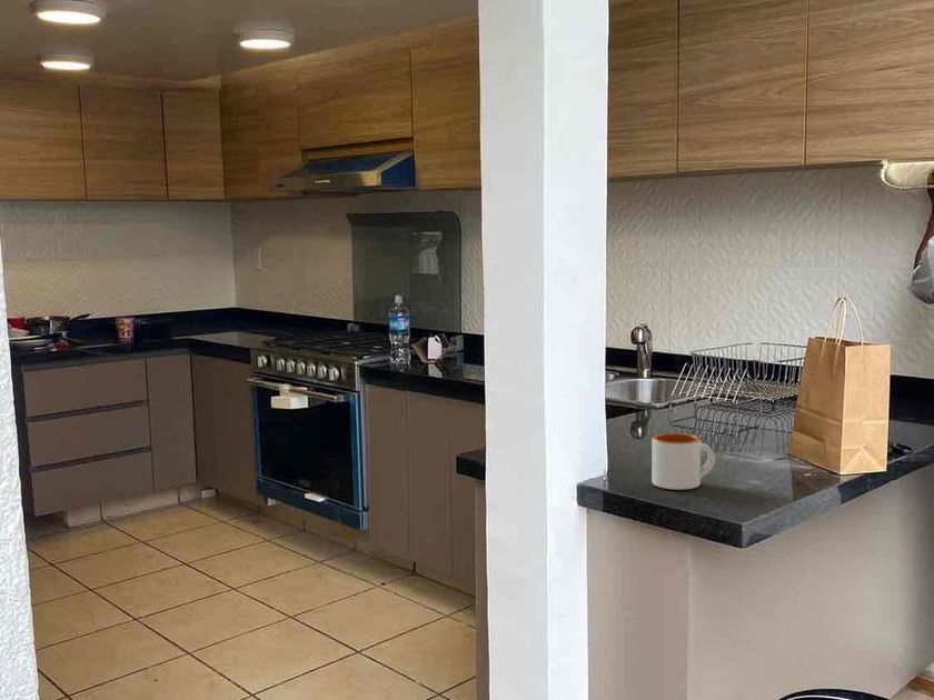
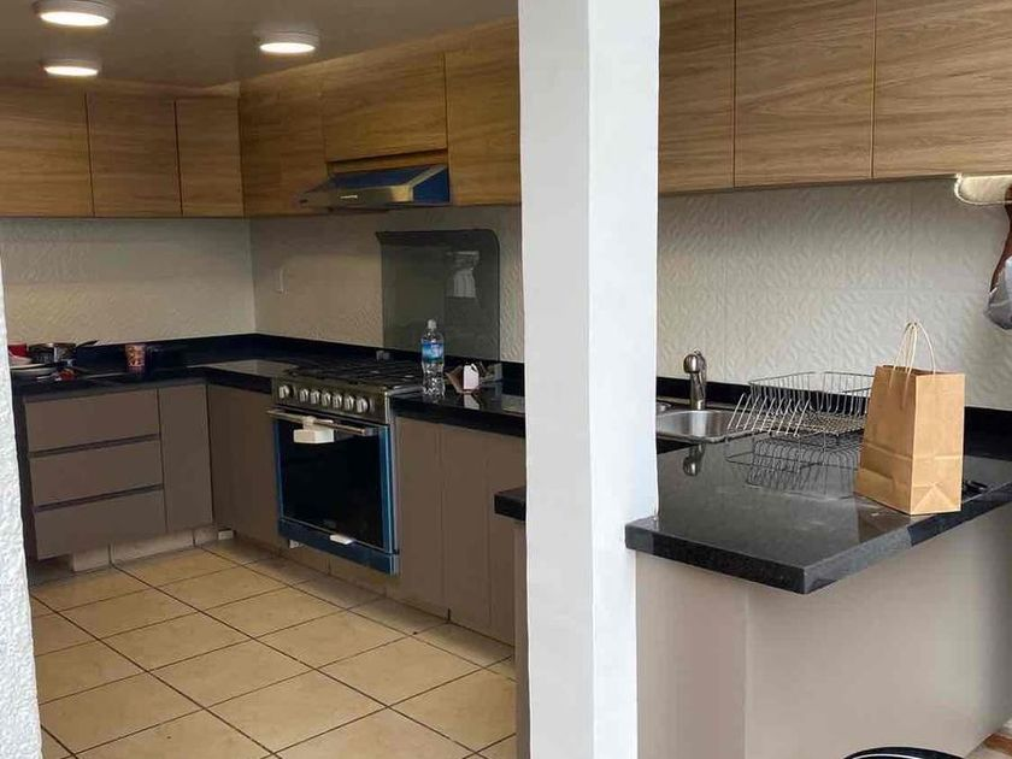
- mug [650,432,716,491]
